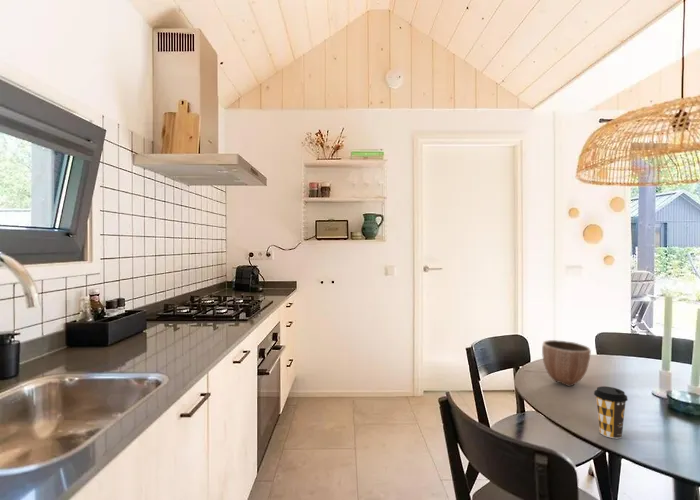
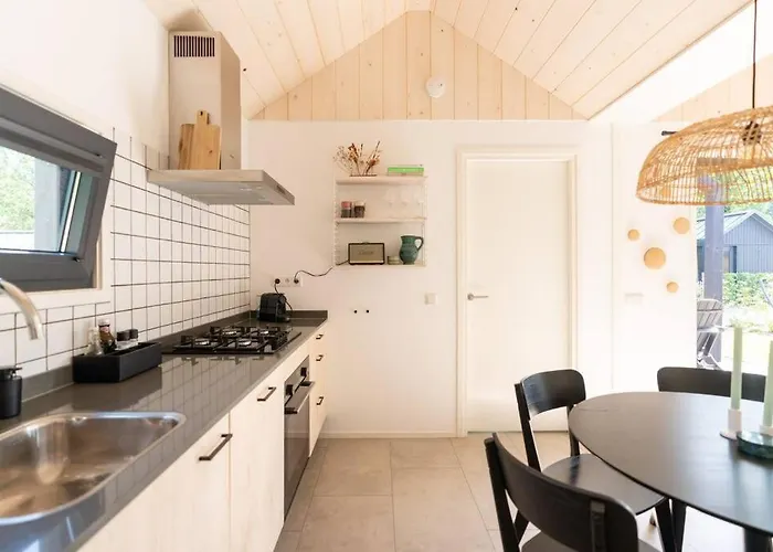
- decorative bowl [541,339,592,387]
- coffee cup [593,385,629,439]
